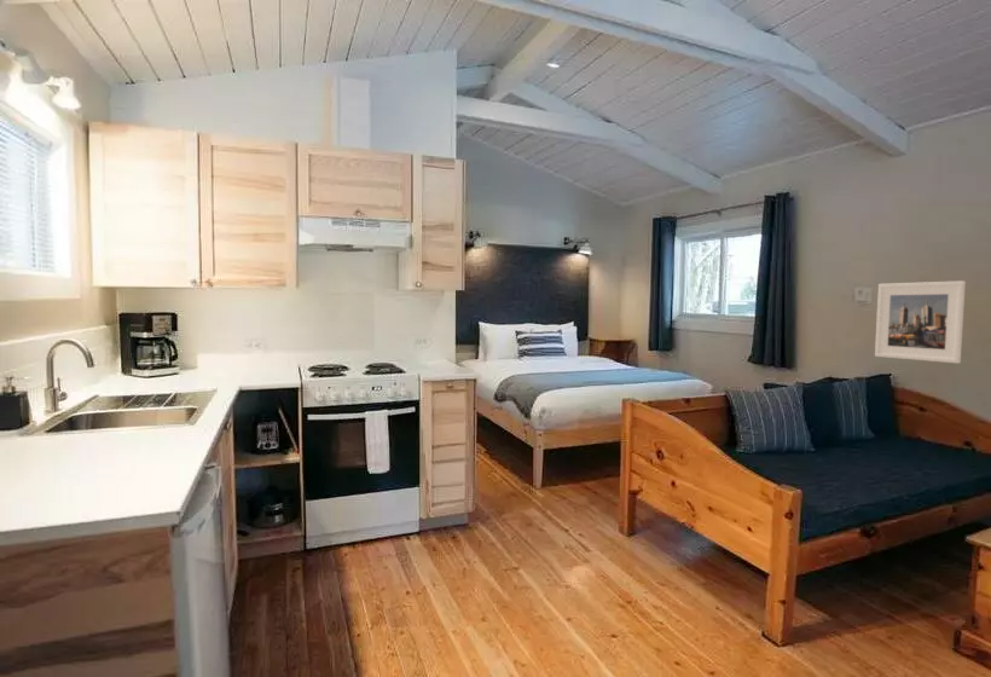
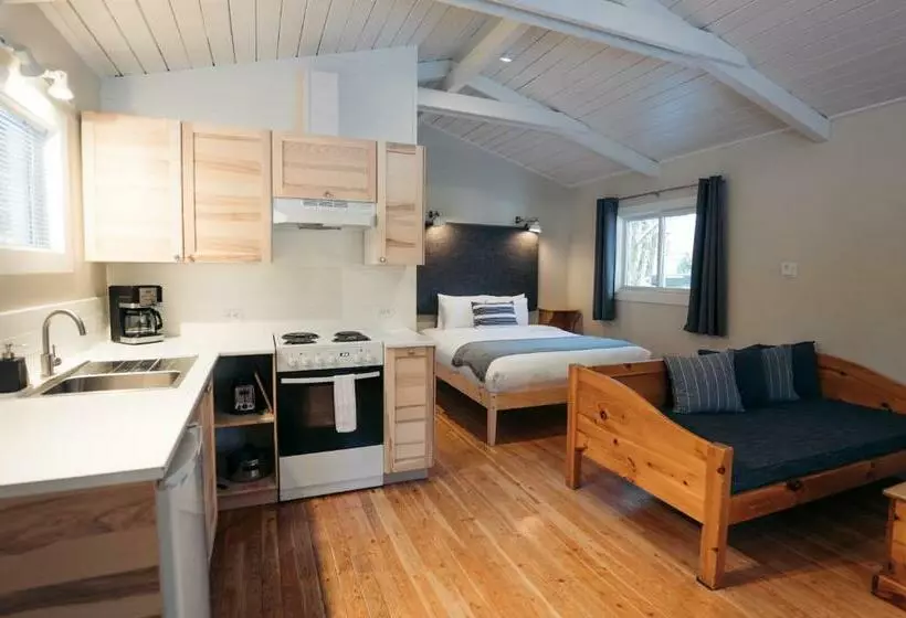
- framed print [874,279,967,364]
